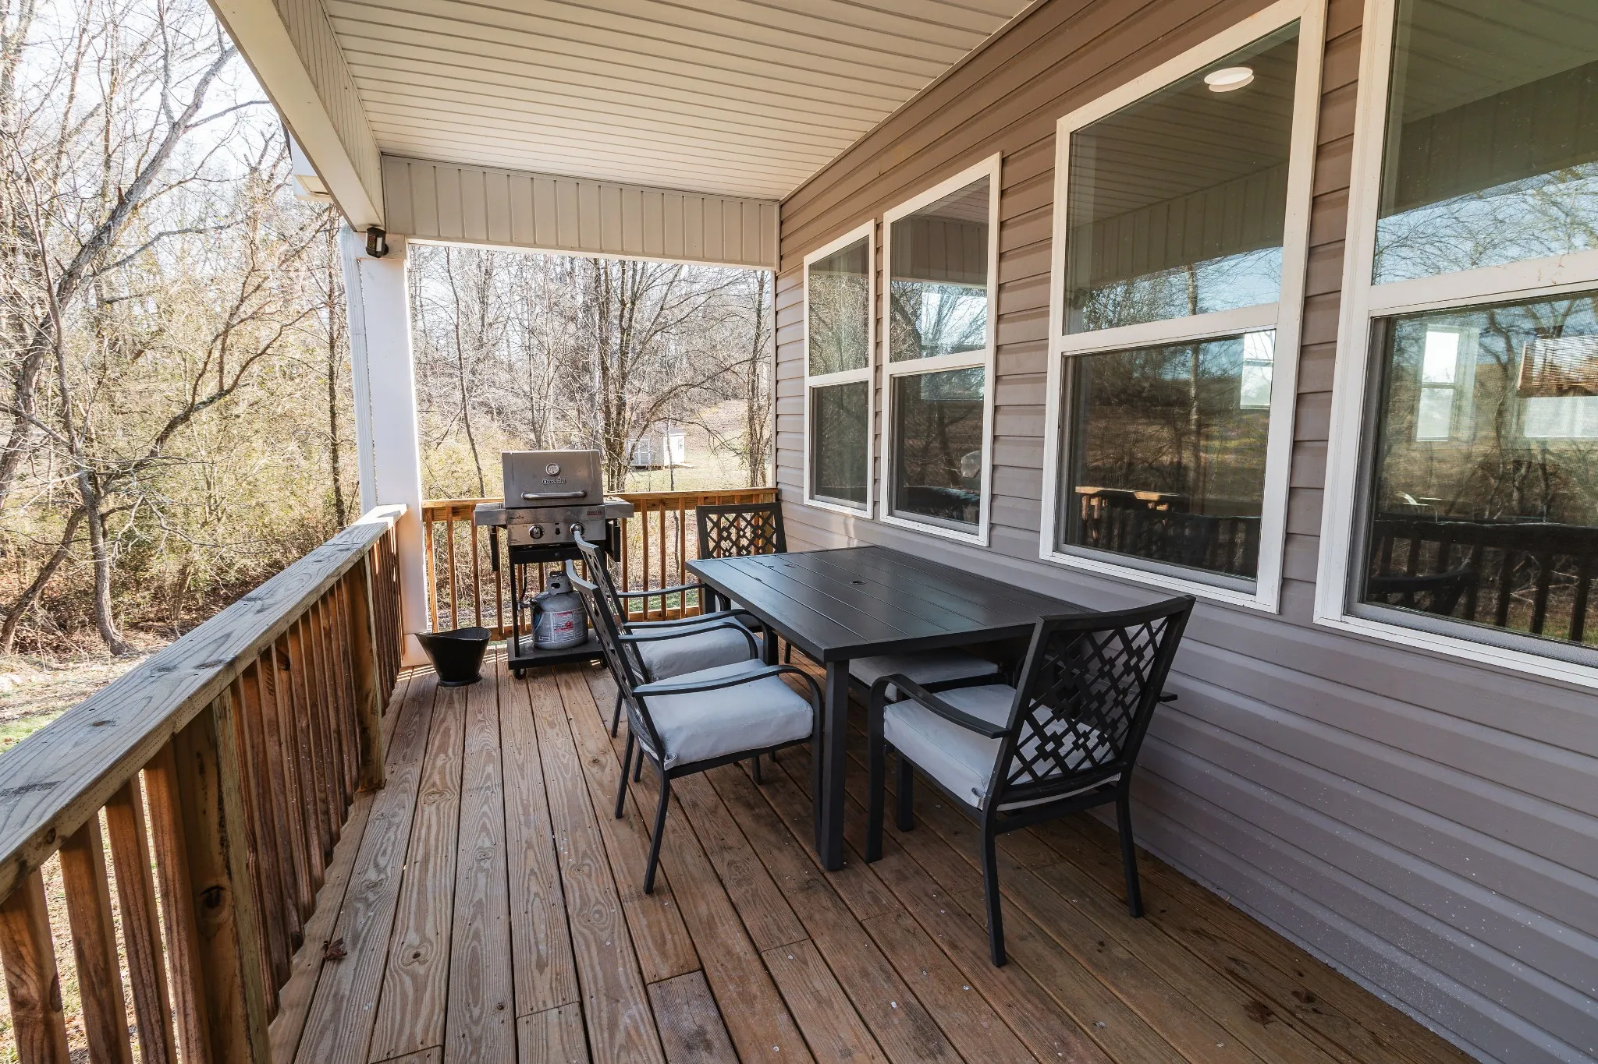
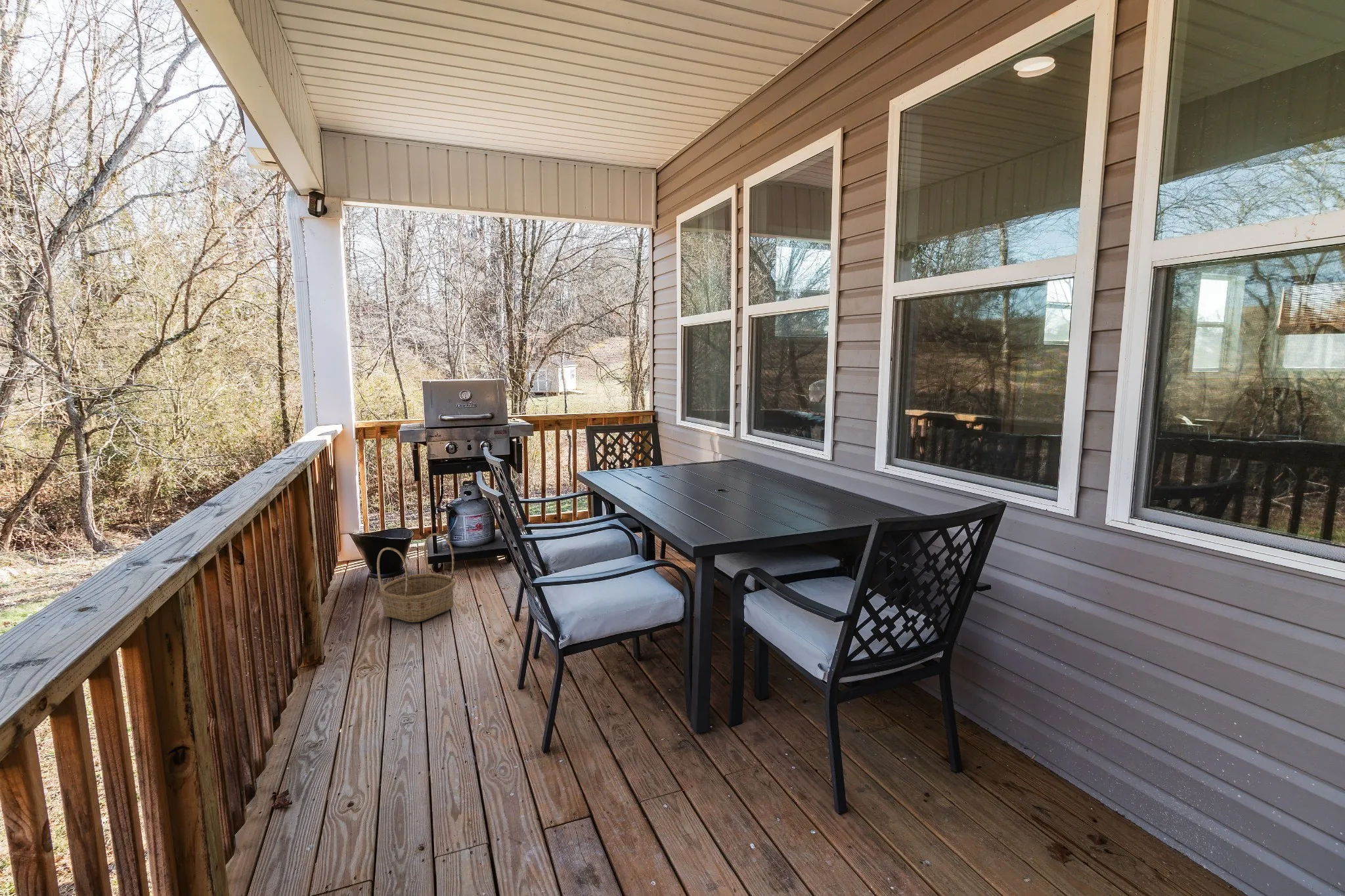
+ basket [376,532,456,623]
